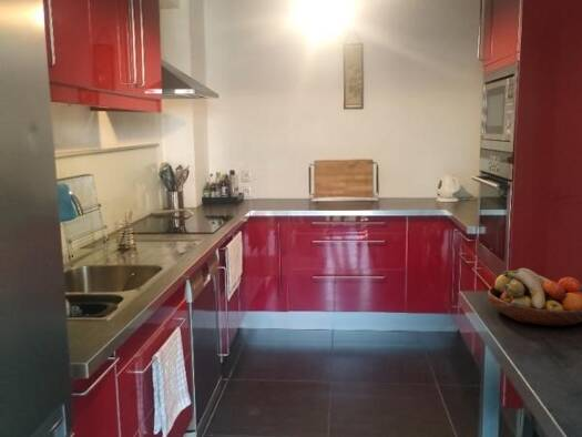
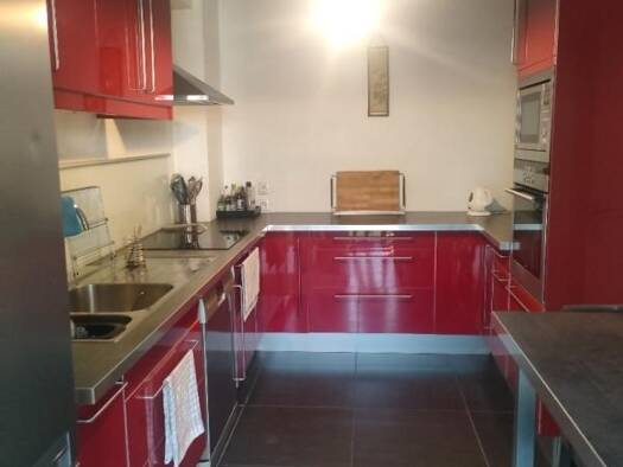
- fruit bowl [487,267,582,327]
